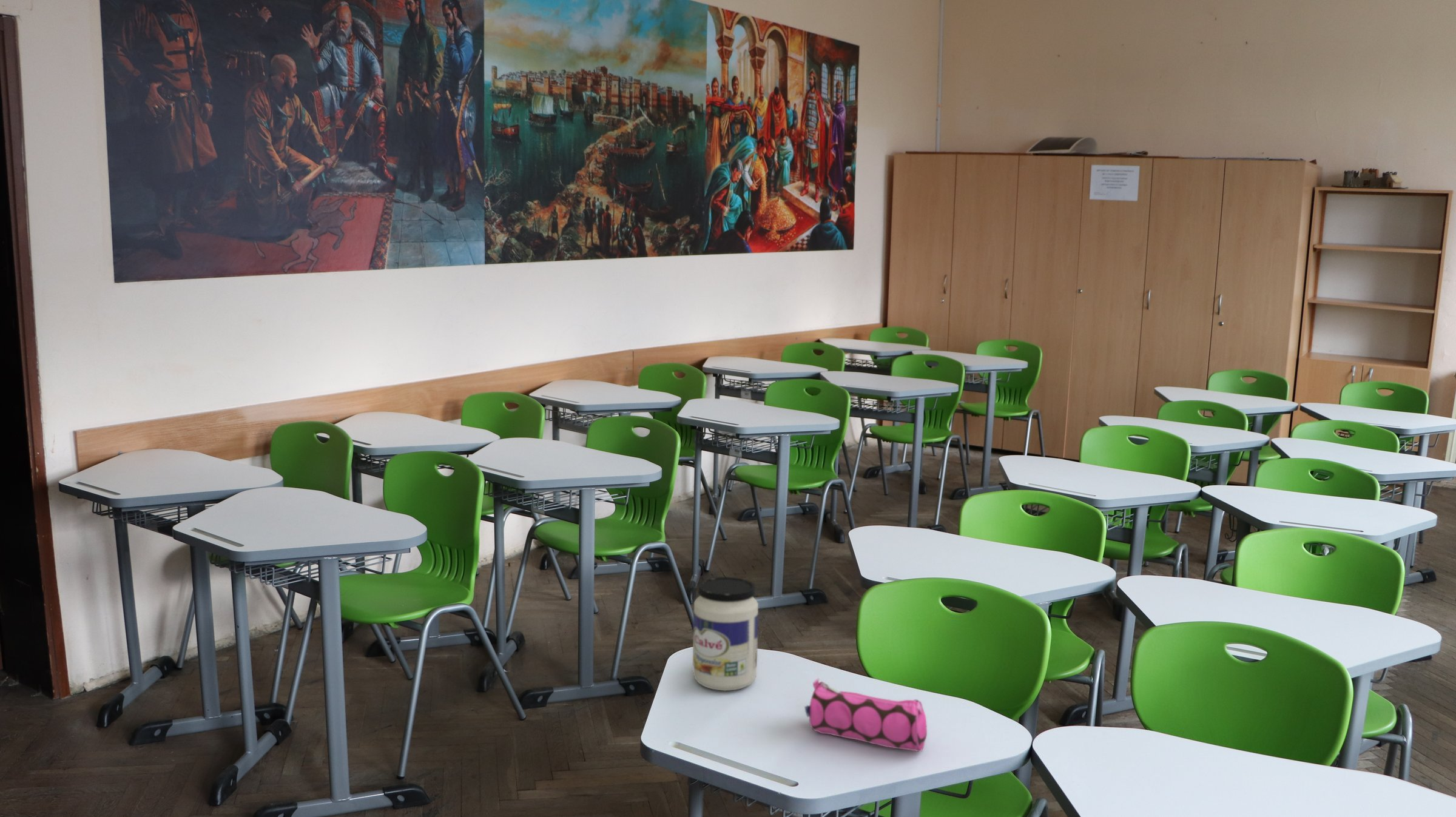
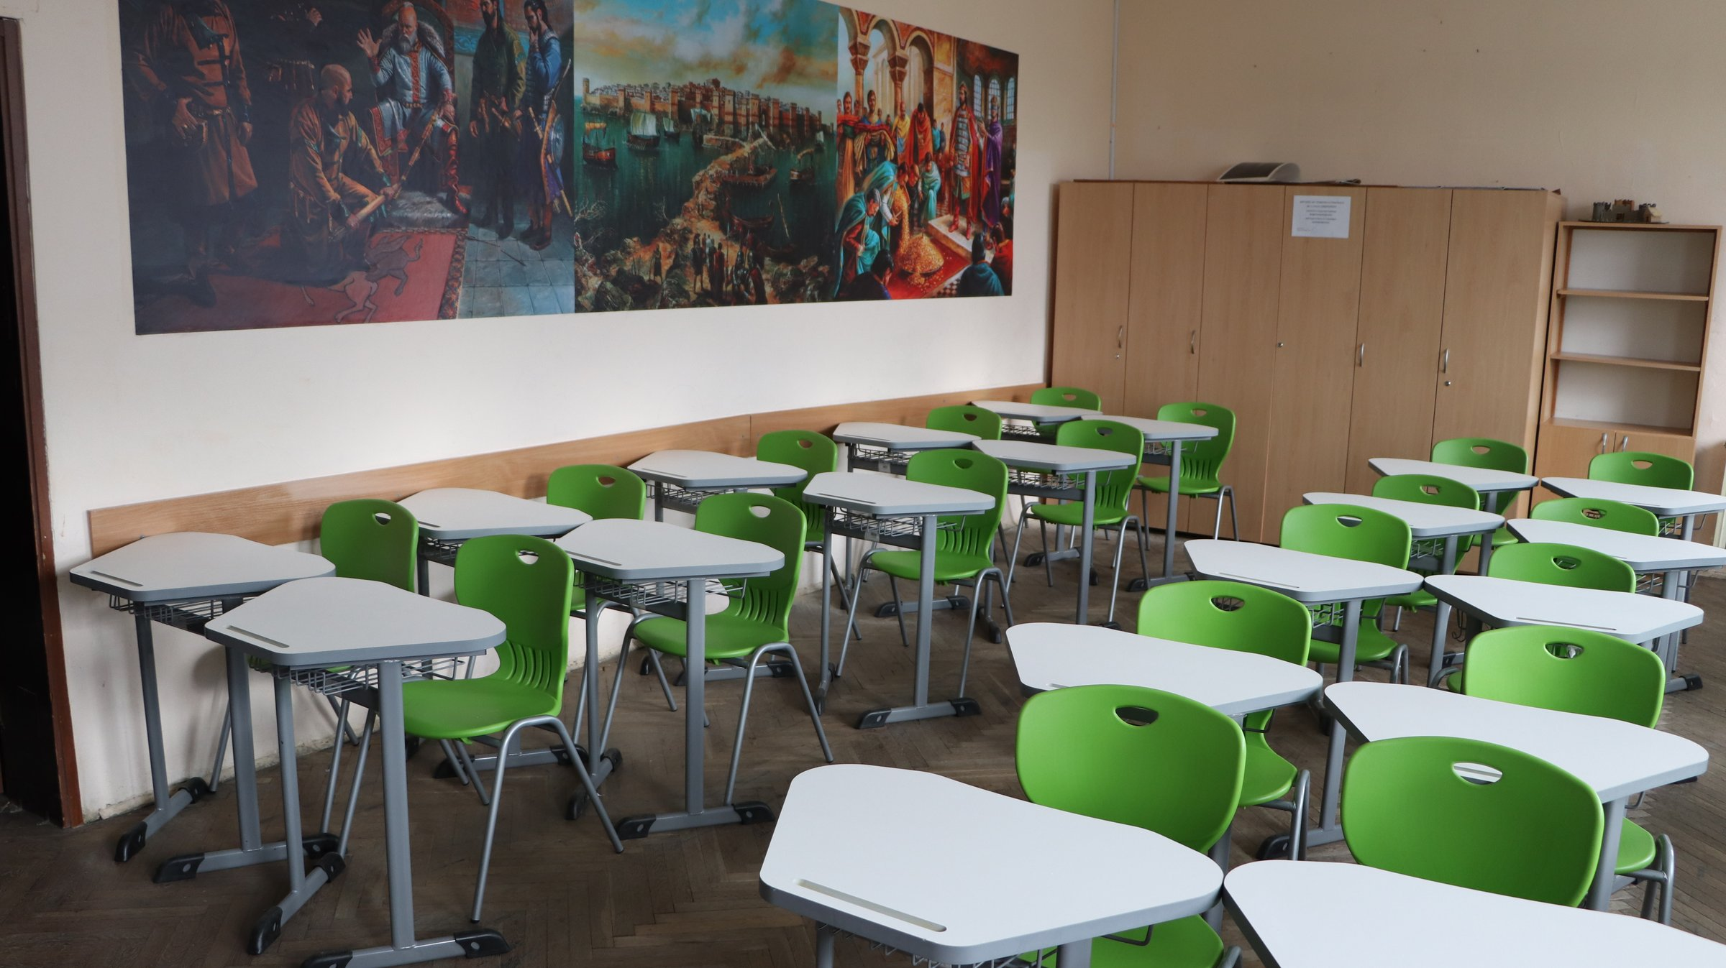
- pencil case [804,677,928,753]
- jar [692,576,759,691]
